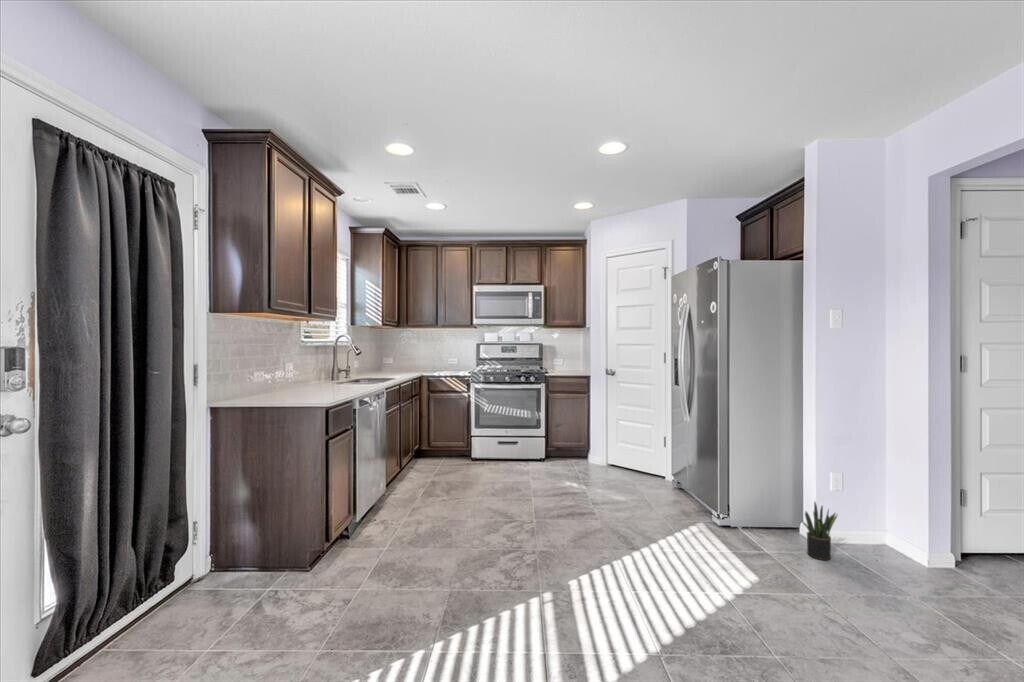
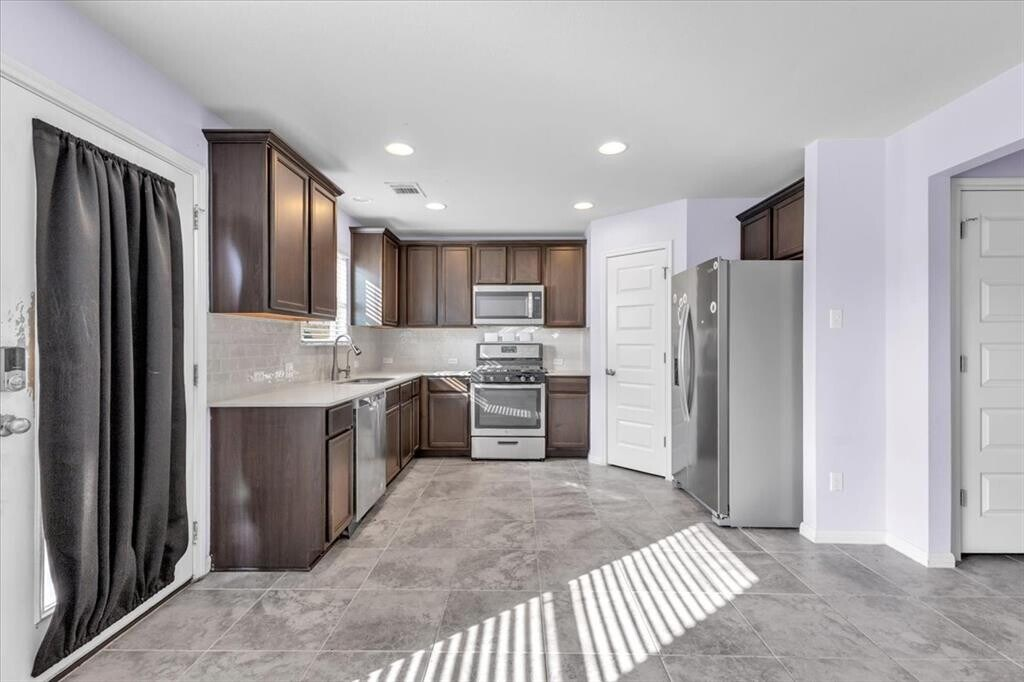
- potted plant [801,500,839,561]
